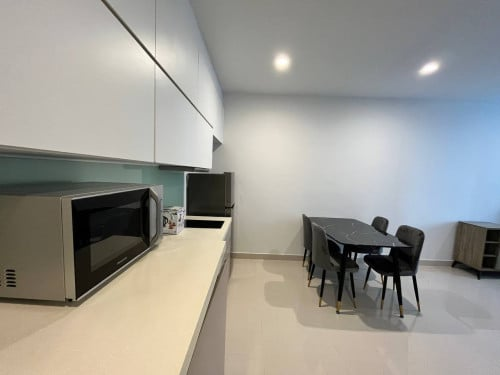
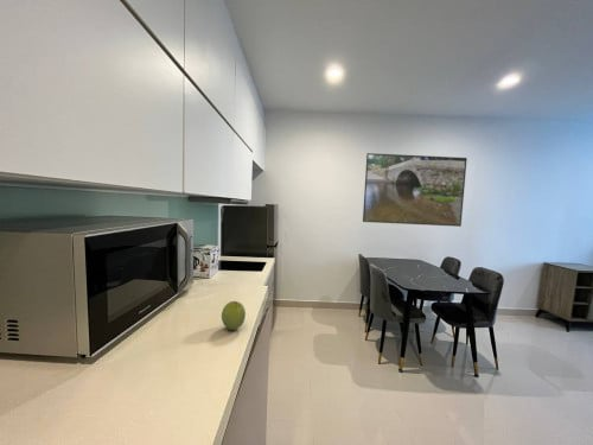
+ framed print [362,152,468,228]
+ fruit [221,300,247,331]
